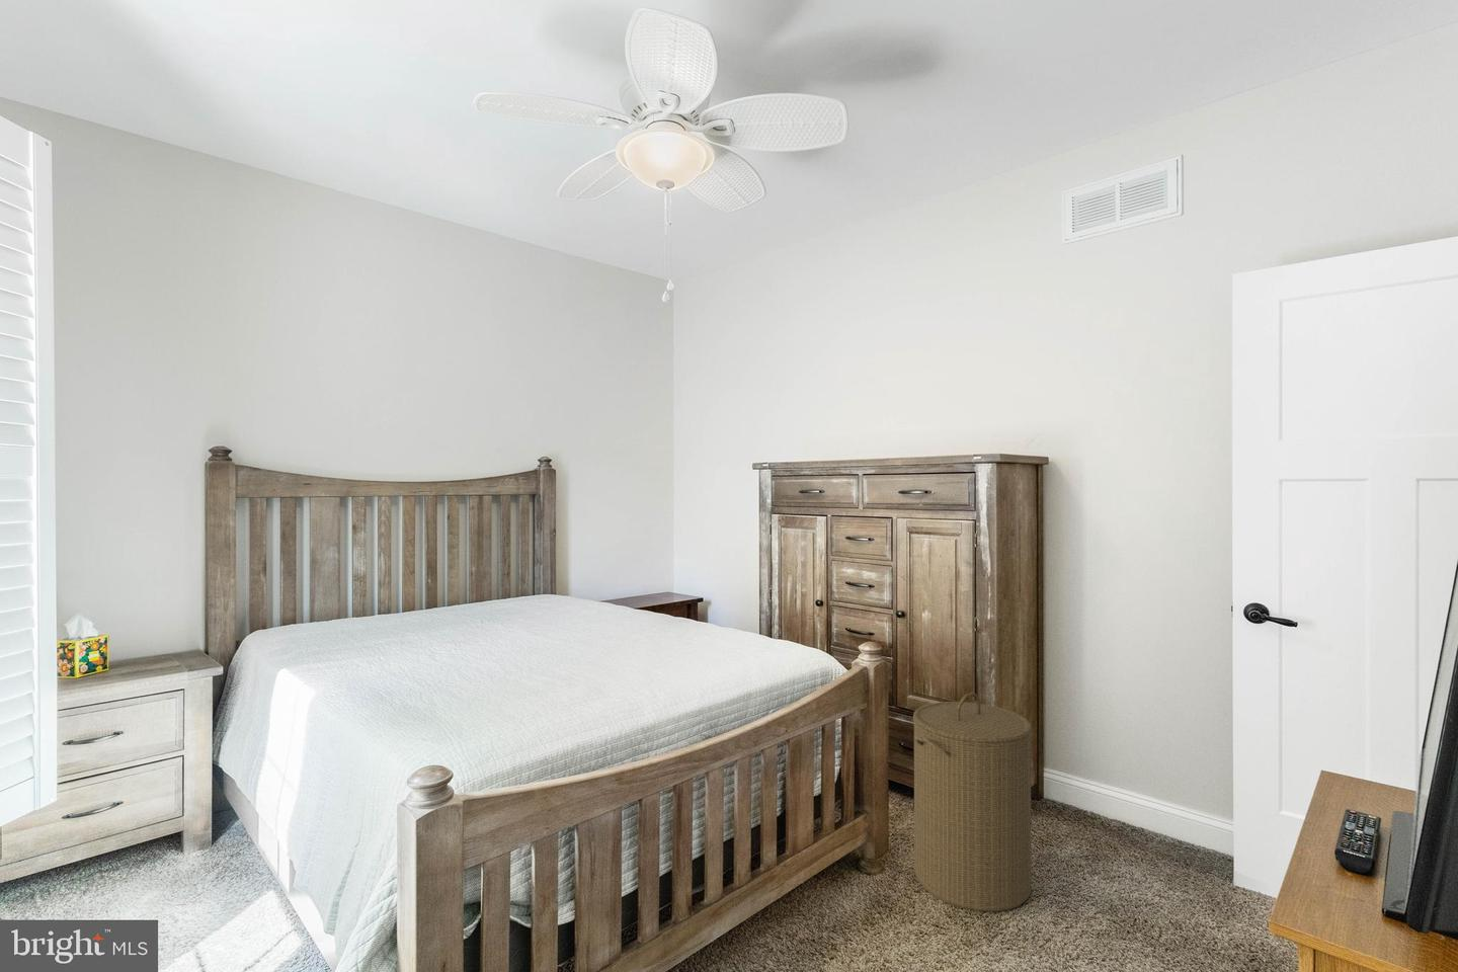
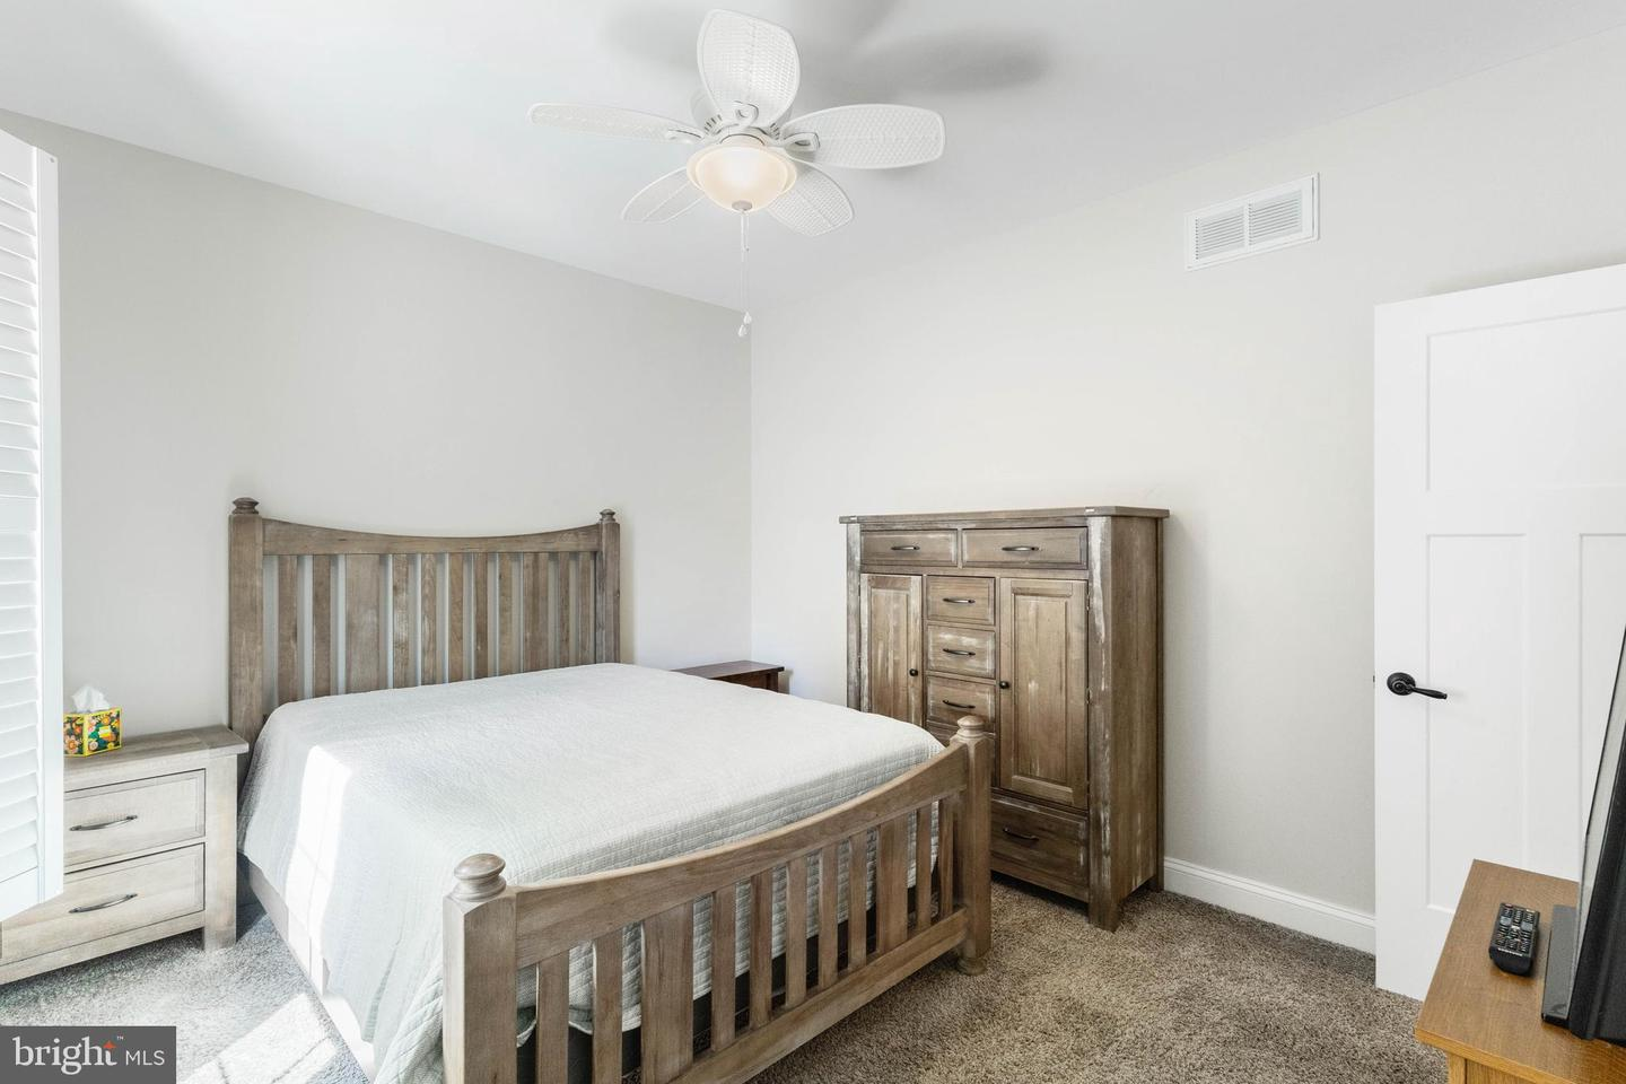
- laundry hamper [912,691,1033,913]
